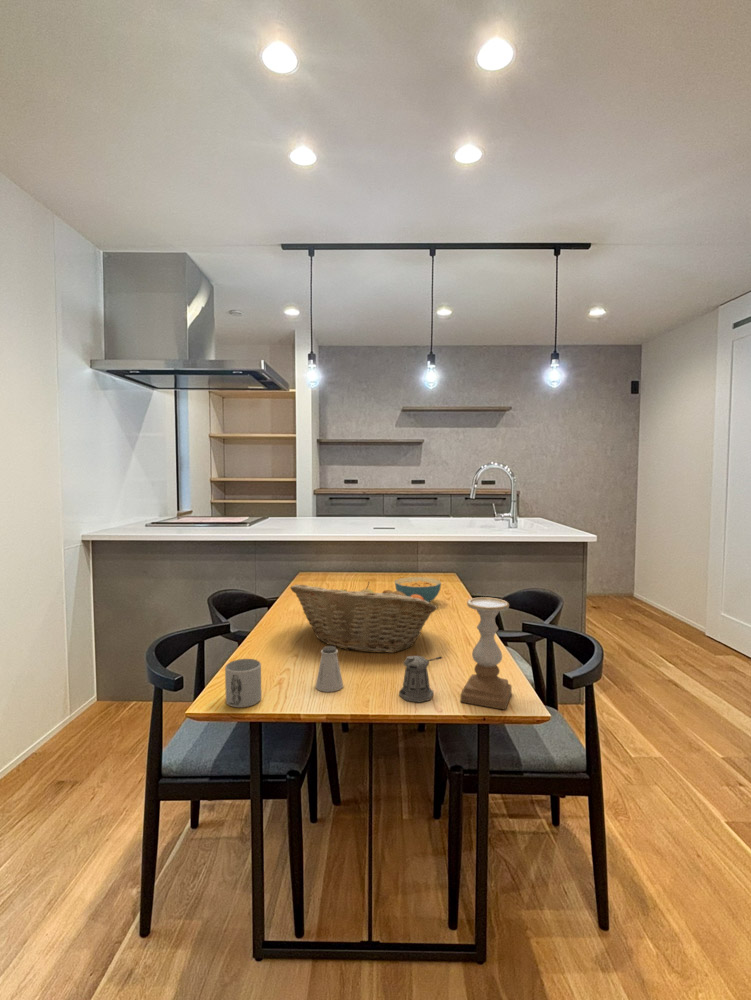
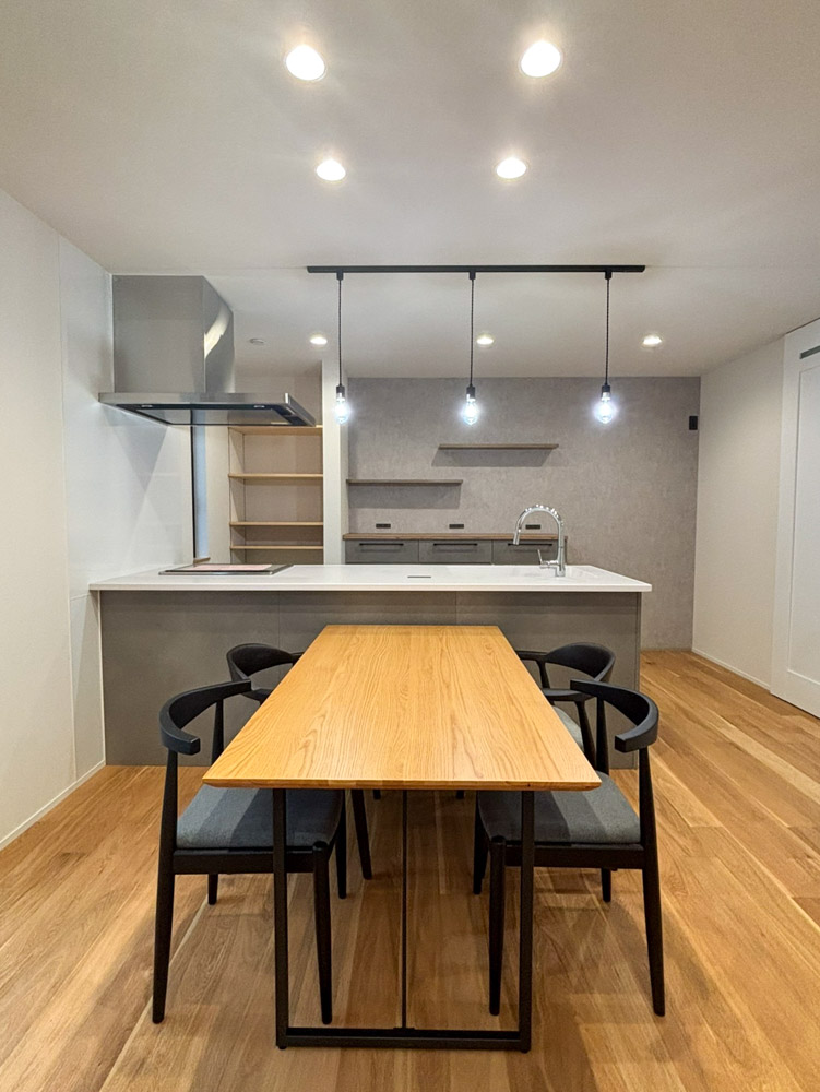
- candle holder [460,596,512,710]
- fruit basket [289,581,438,654]
- cereal bowl [394,576,442,603]
- mug [224,658,262,708]
- saltshaker [315,645,344,693]
- pepper shaker [398,655,443,703]
